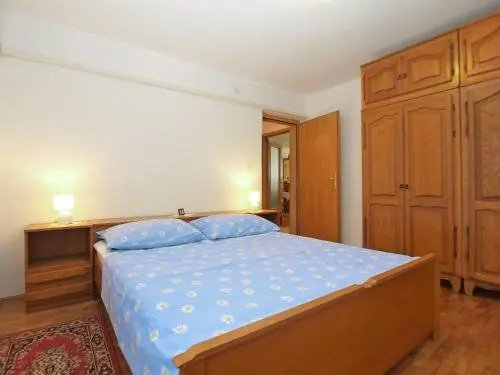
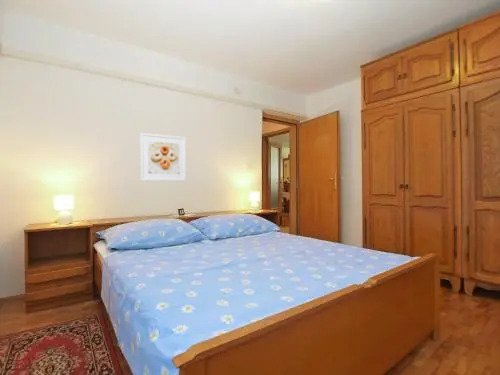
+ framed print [139,132,187,182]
